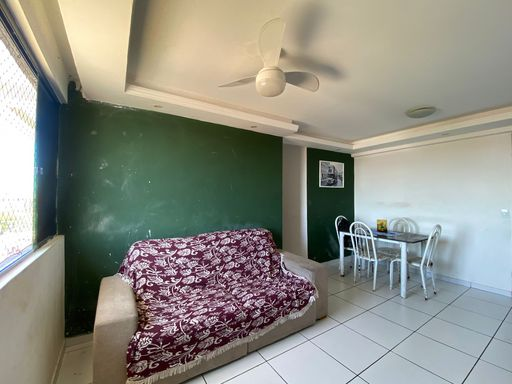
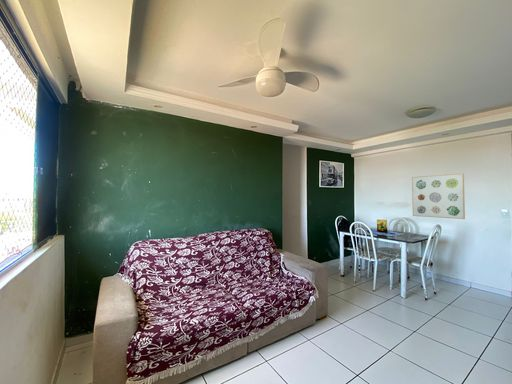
+ wall art [411,172,466,220]
